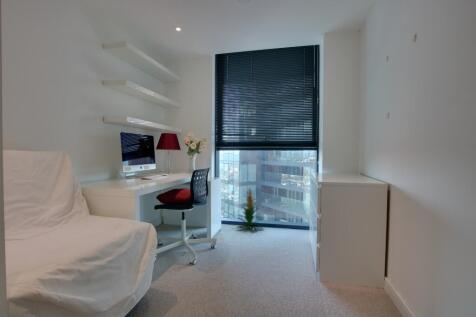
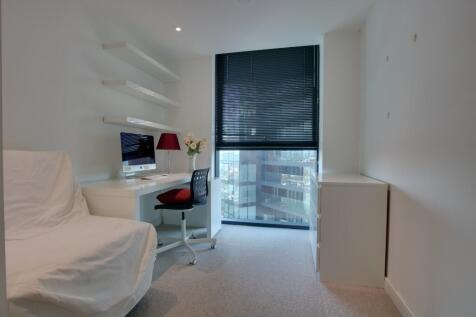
- indoor plant [235,185,264,233]
